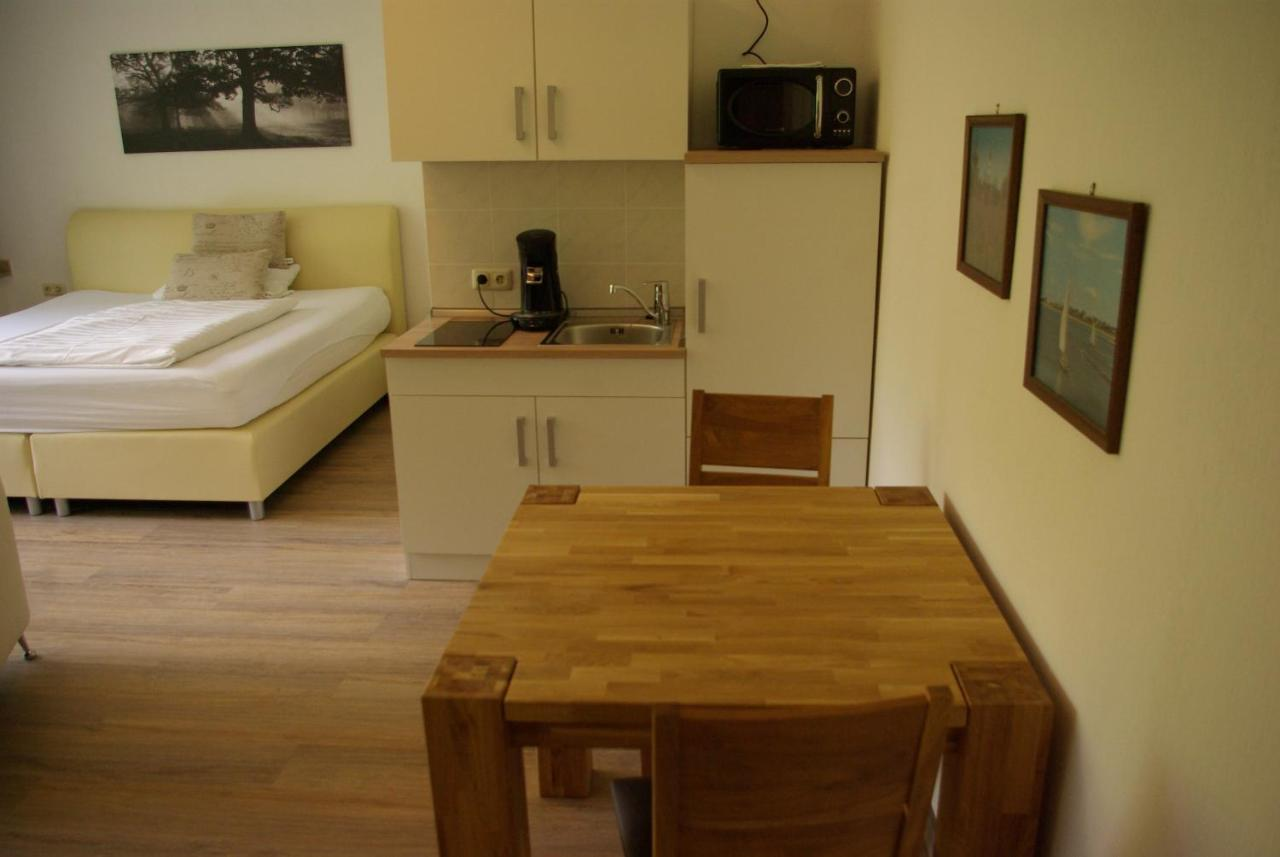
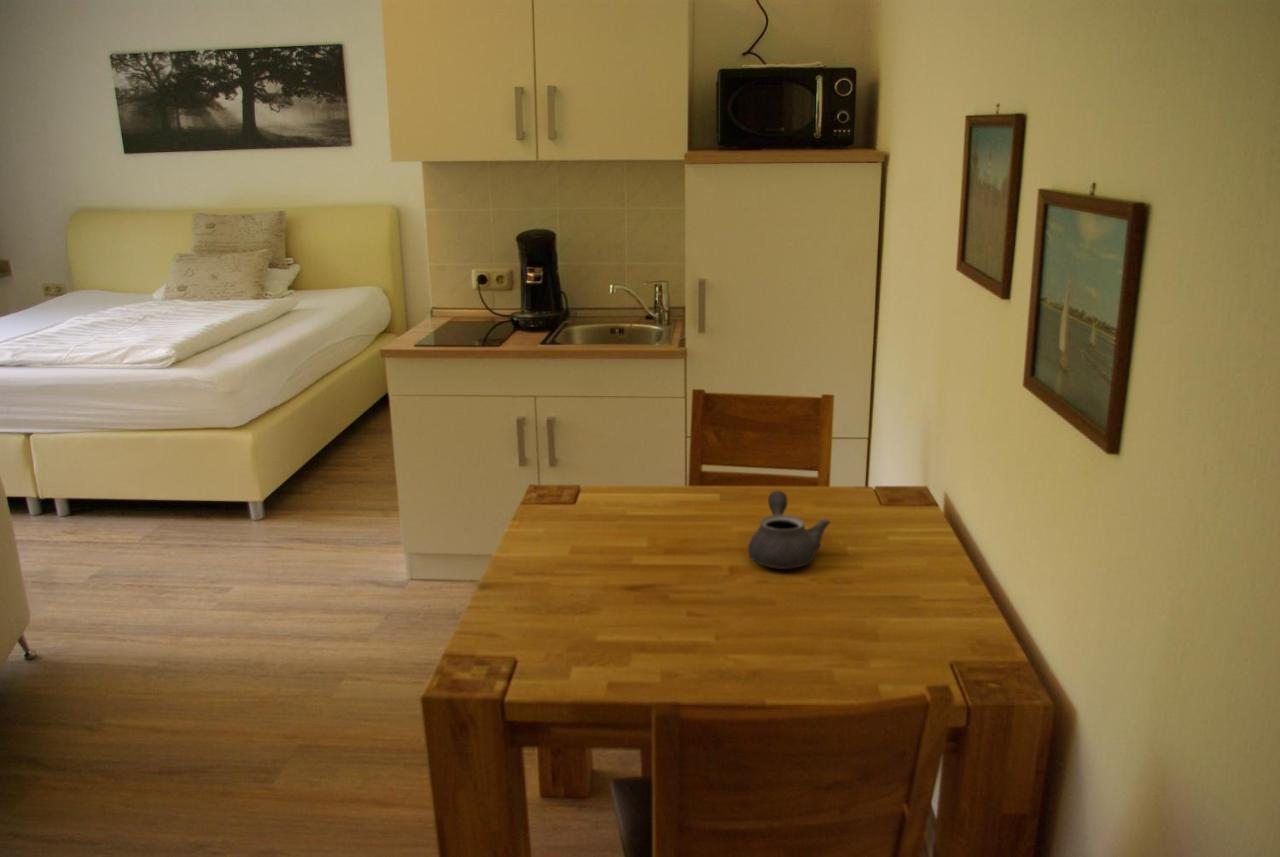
+ teapot [747,489,831,570]
